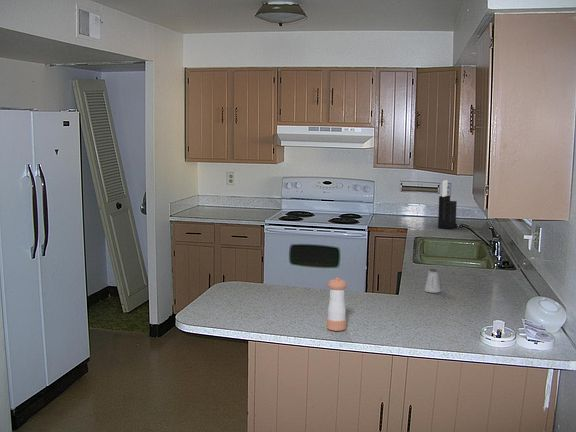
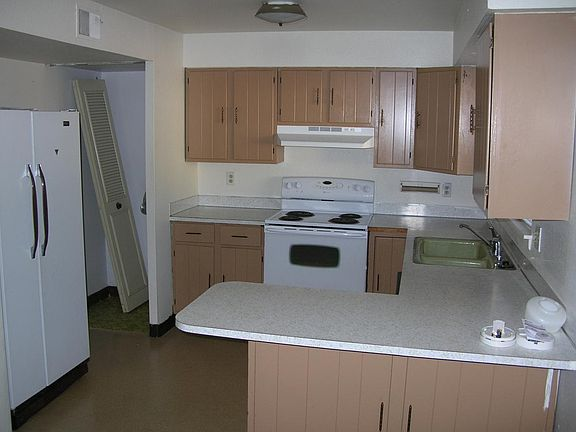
- saltshaker [424,268,442,294]
- knife block [437,179,458,229]
- pepper shaker [326,277,348,332]
